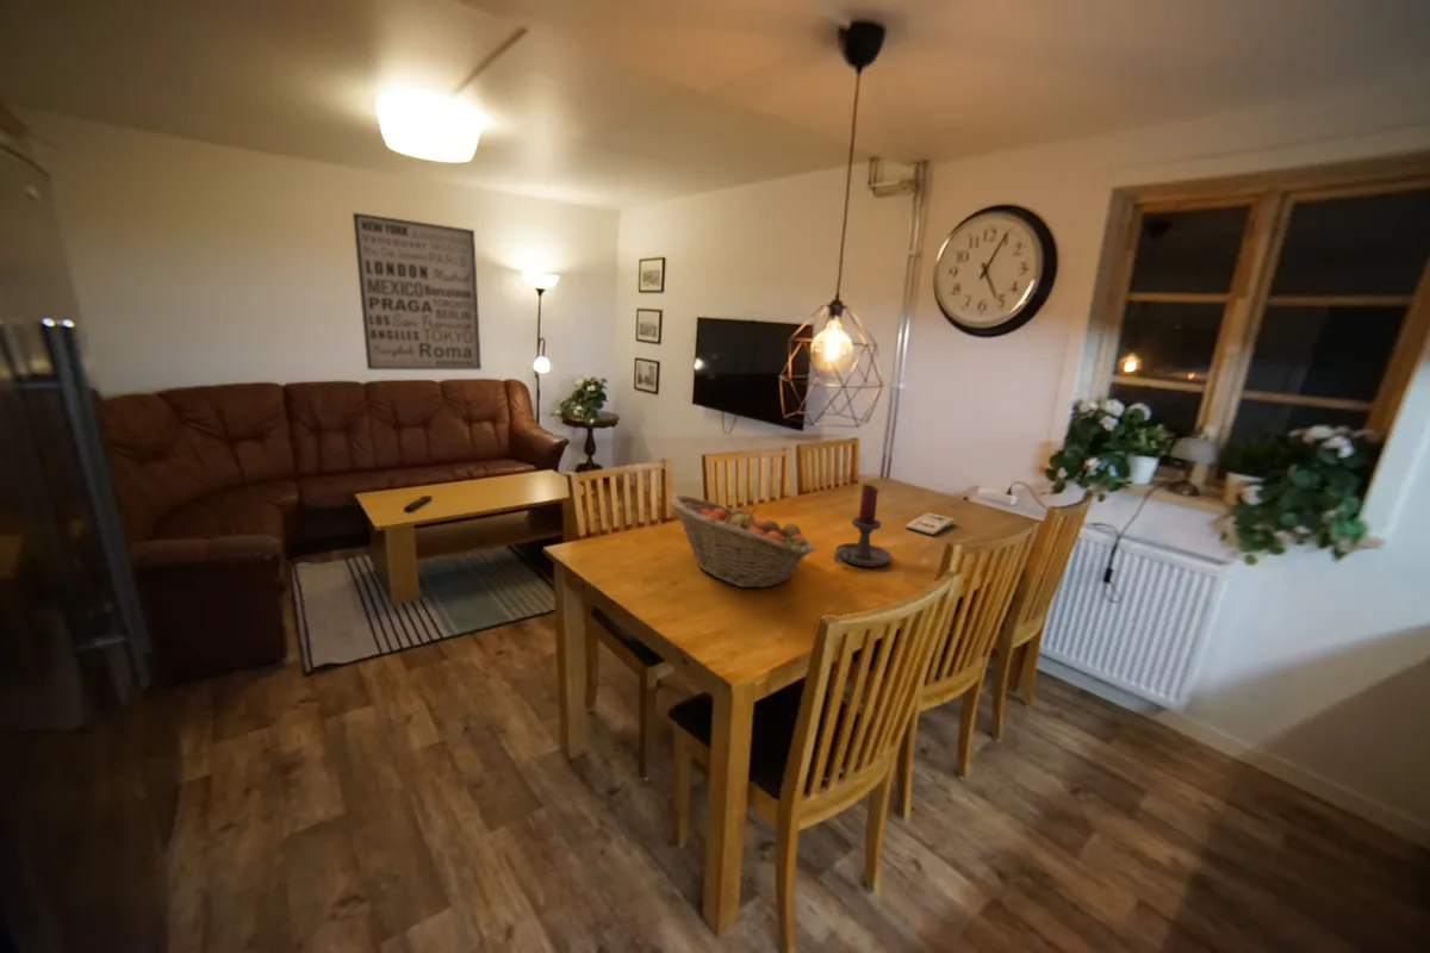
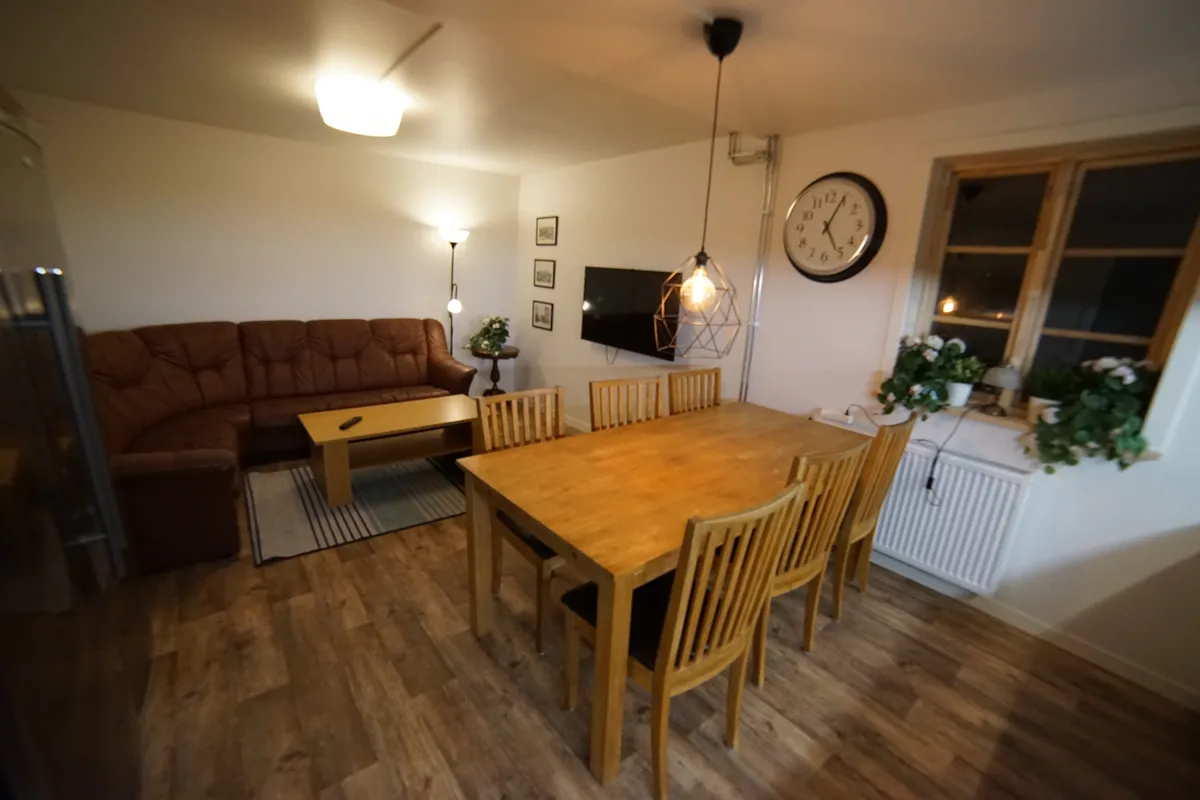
- paperback book [904,511,955,536]
- wall art [352,212,483,370]
- fruit basket [669,494,815,588]
- candle holder [833,484,893,568]
